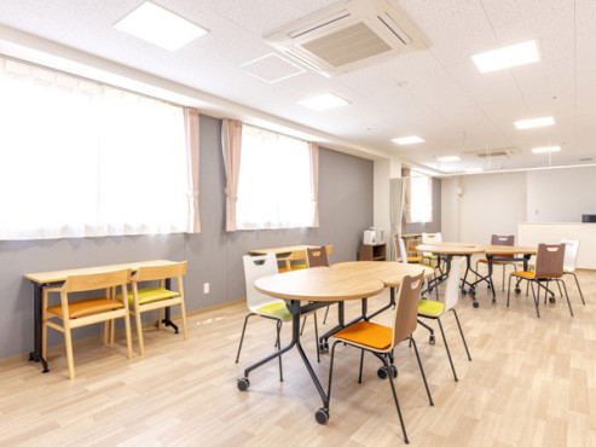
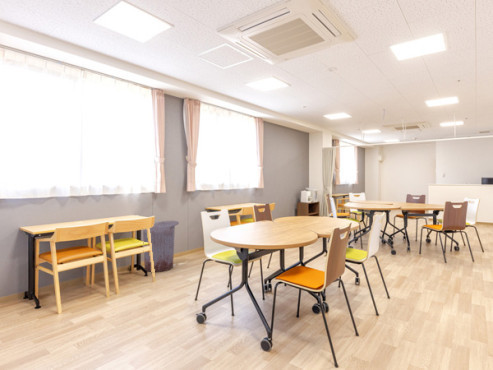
+ trash can [142,220,180,273]
